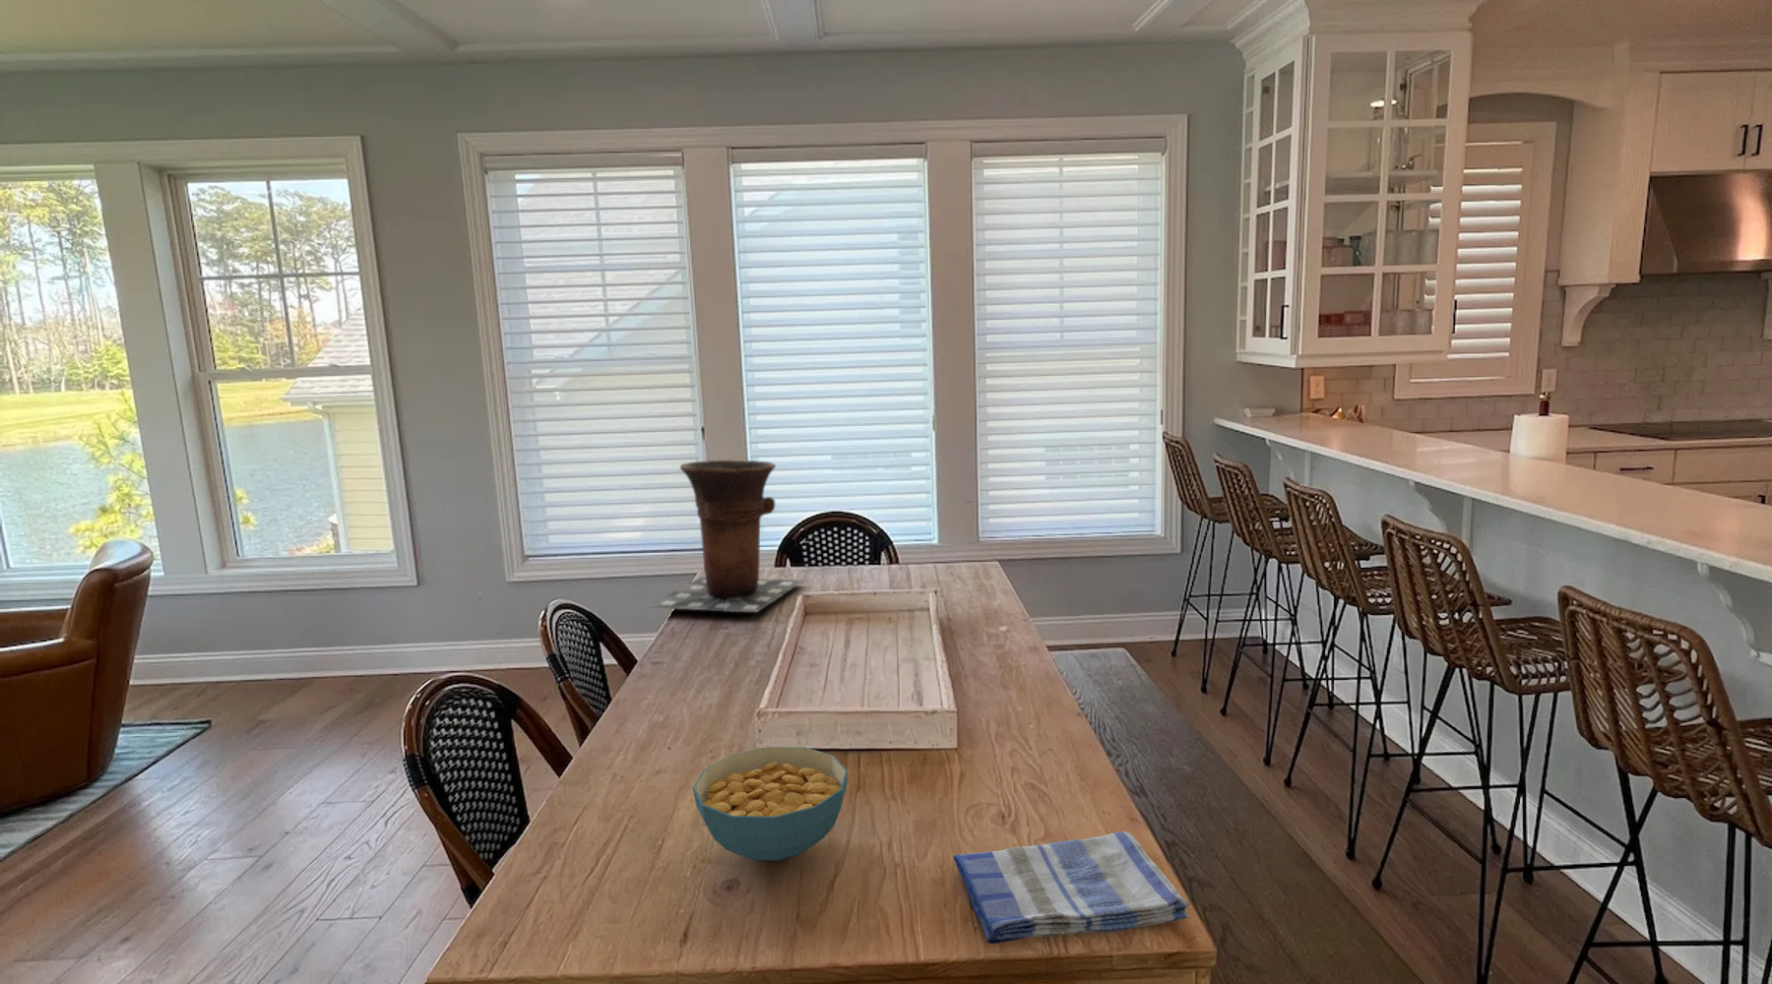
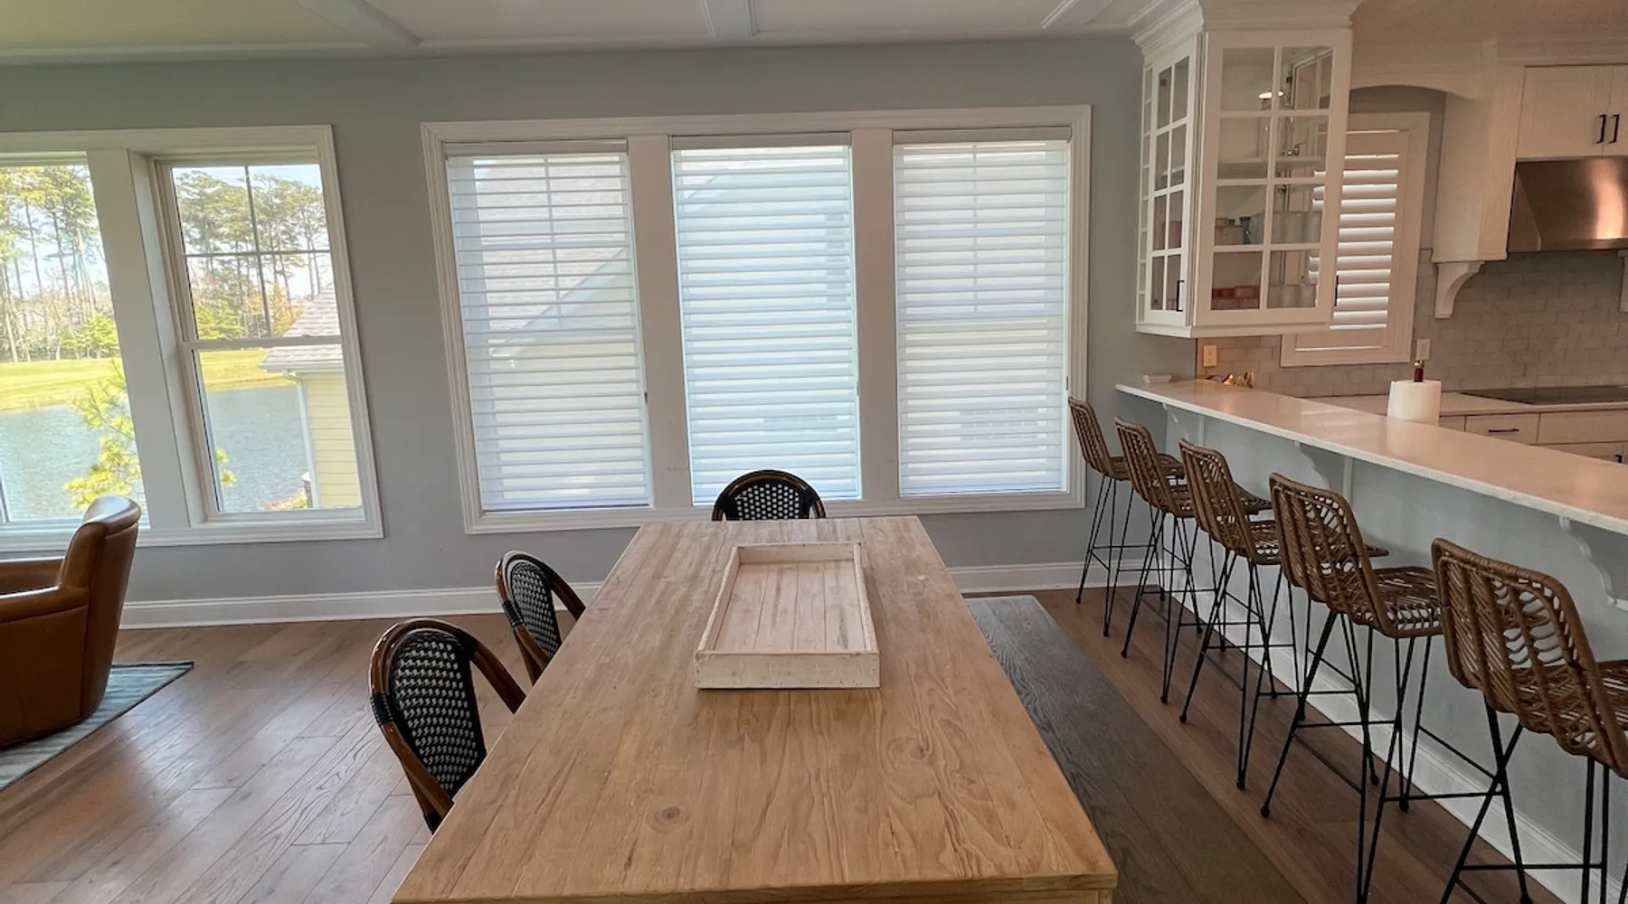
- dish towel [951,830,1190,945]
- cereal bowl [692,745,848,862]
- vase [644,459,805,613]
